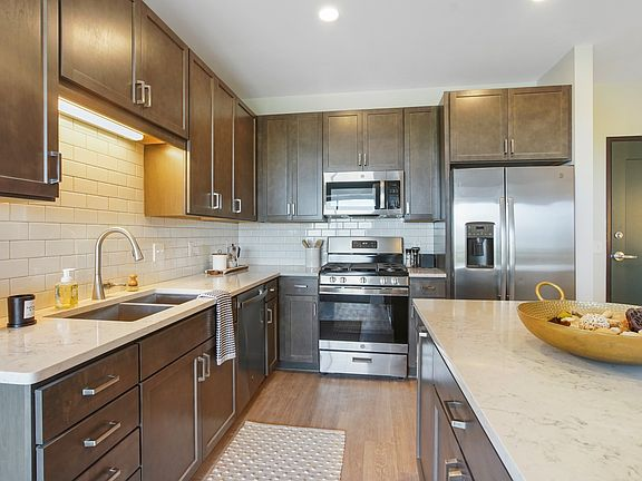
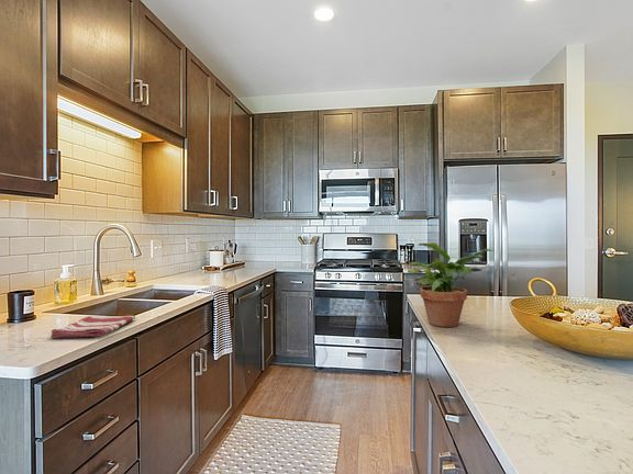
+ potted plant [407,241,493,328]
+ dish towel [49,315,136,339]
